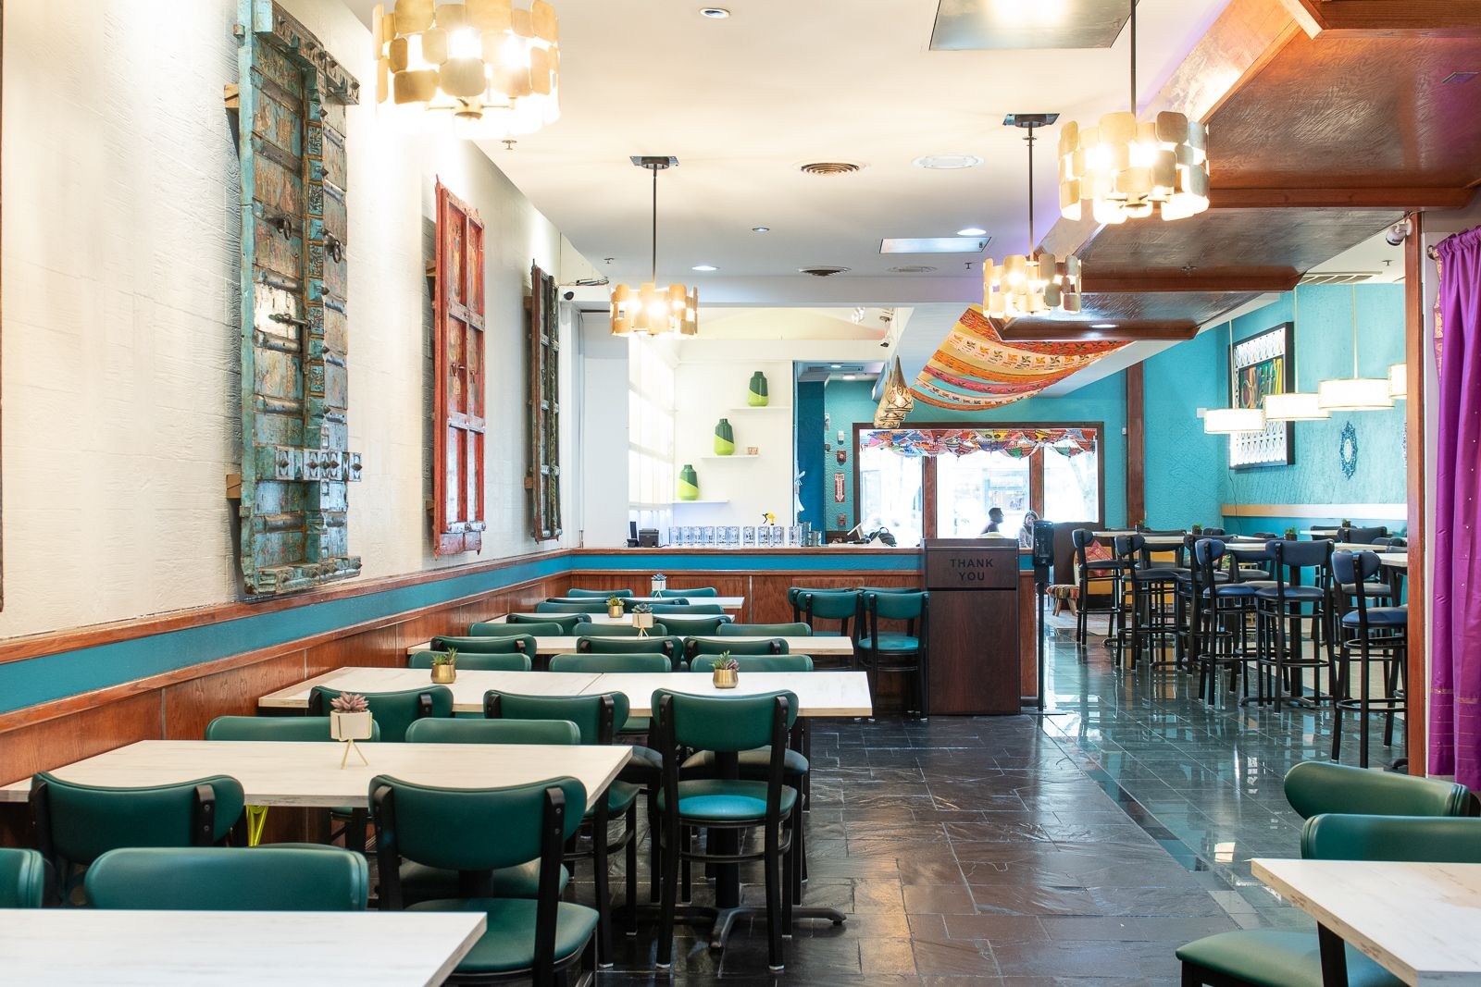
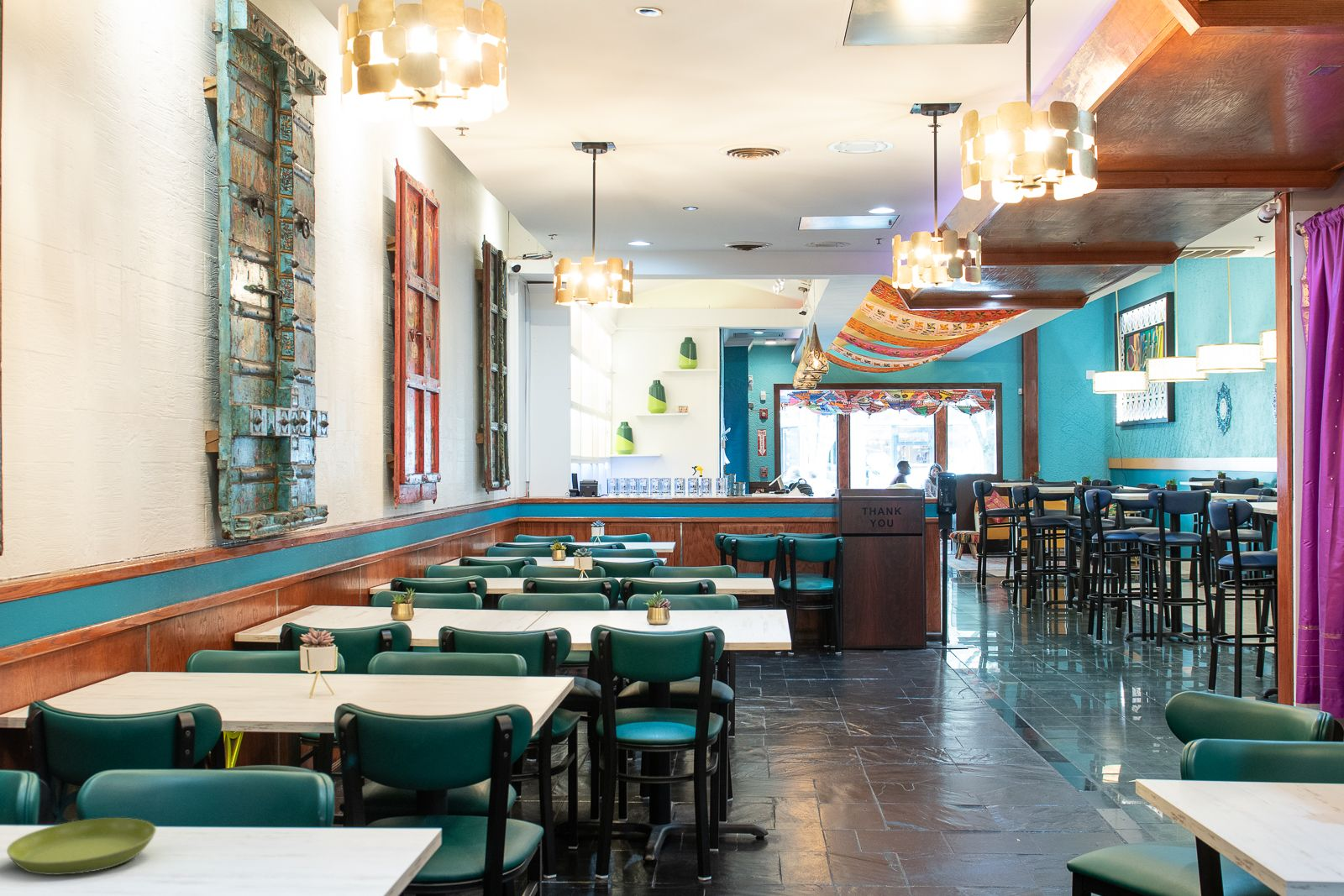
+ saucer [6,817,157,876]
